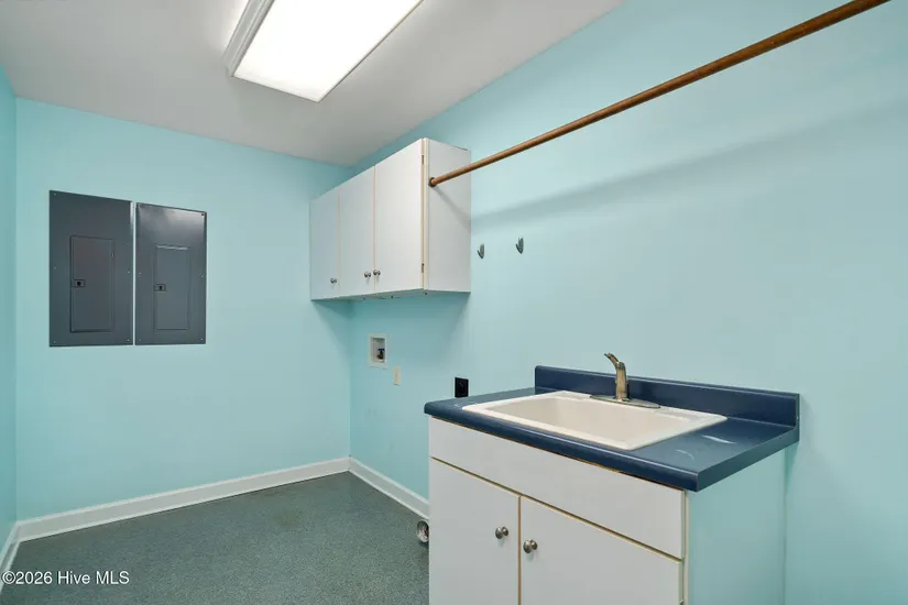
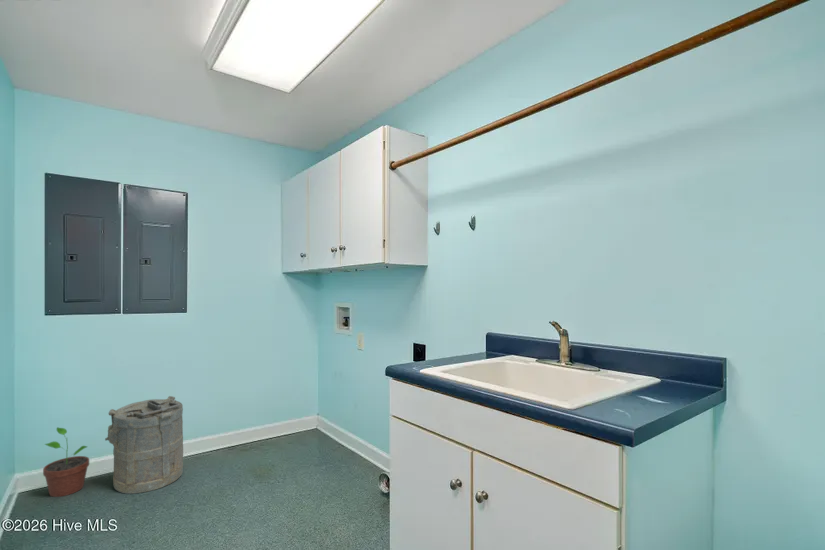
+ potted plant [42,426,90,498]
+ laundry hamper [104,395,184,495]
